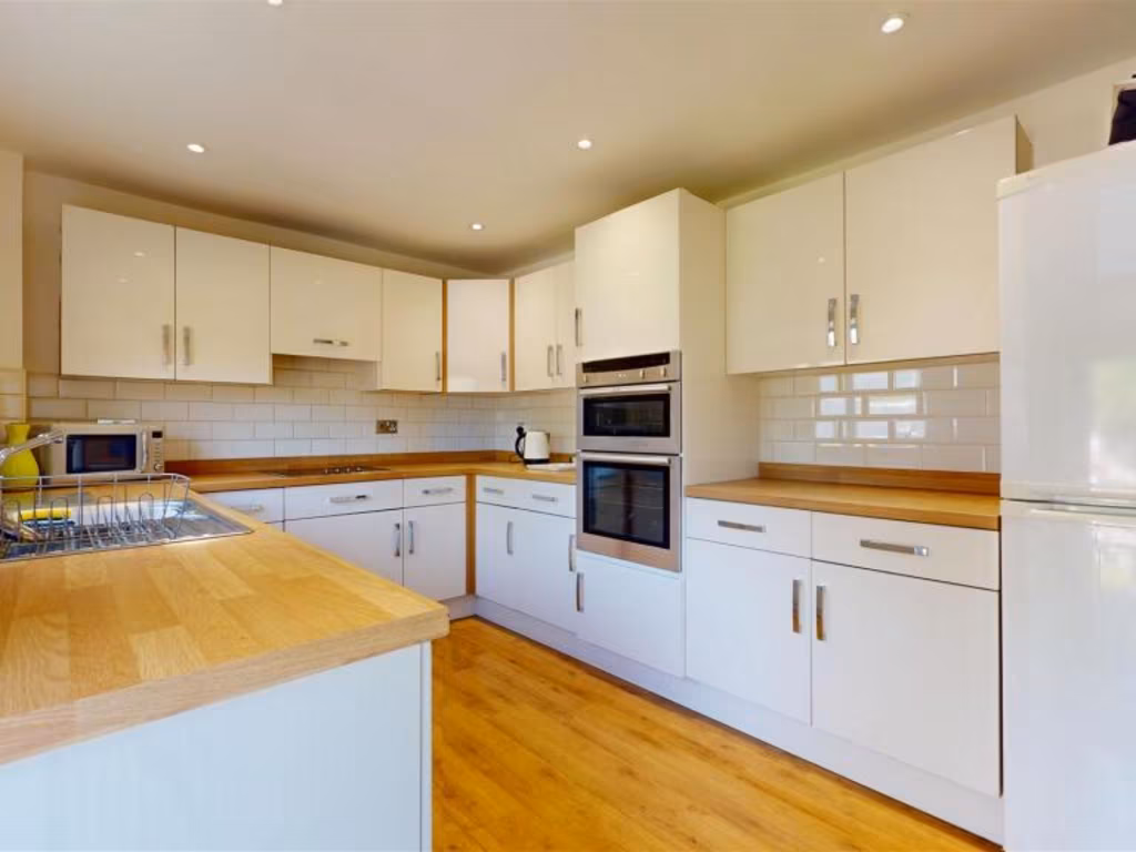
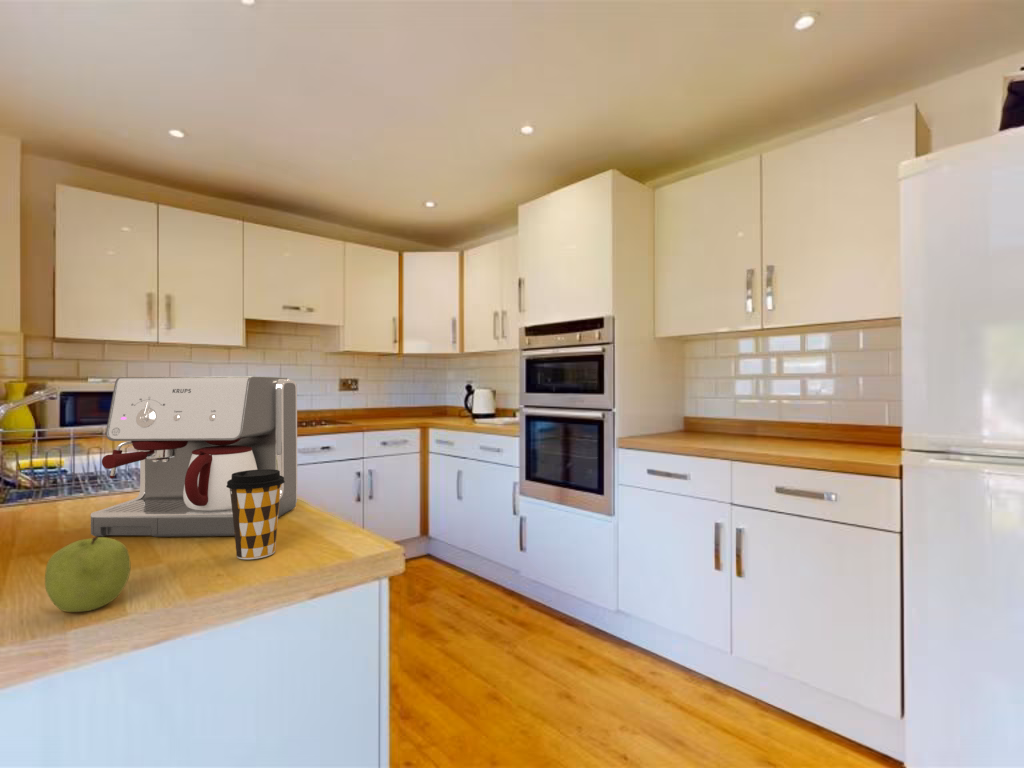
+ coffee cup [226,469,285,560]
+ coffee maker [90,375,298,537]
+ fruit [44,536,131,613]
